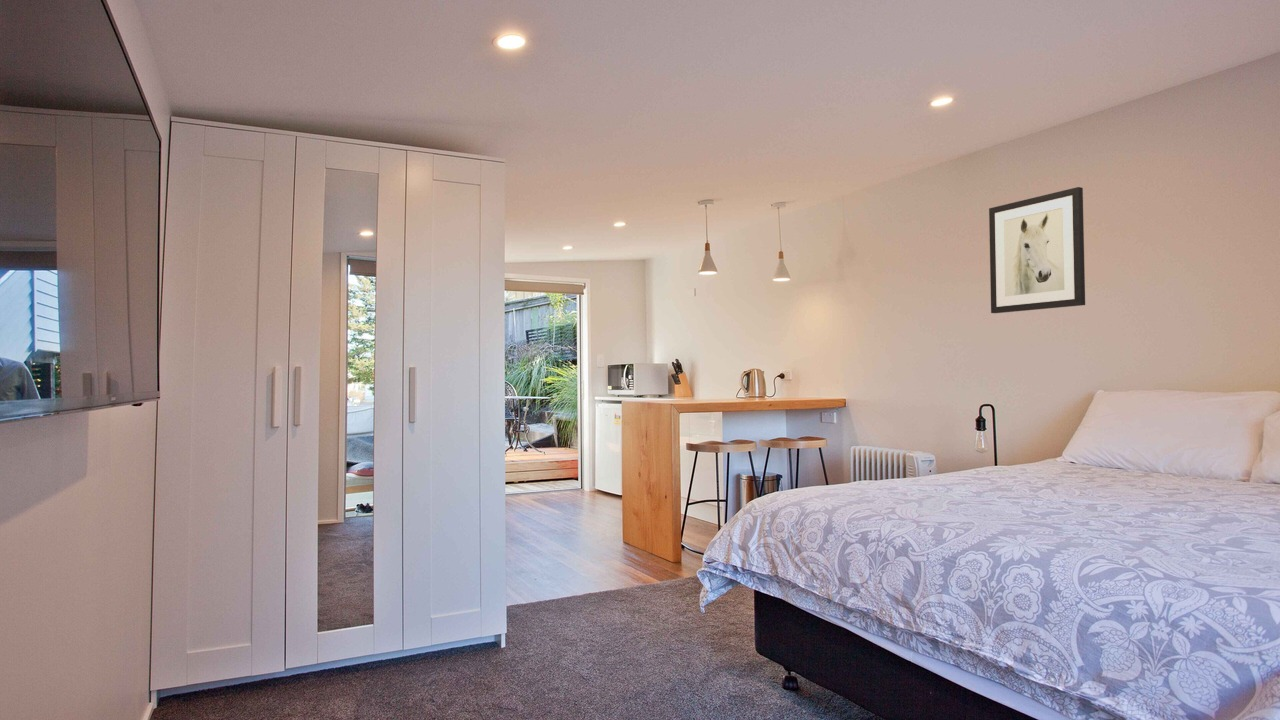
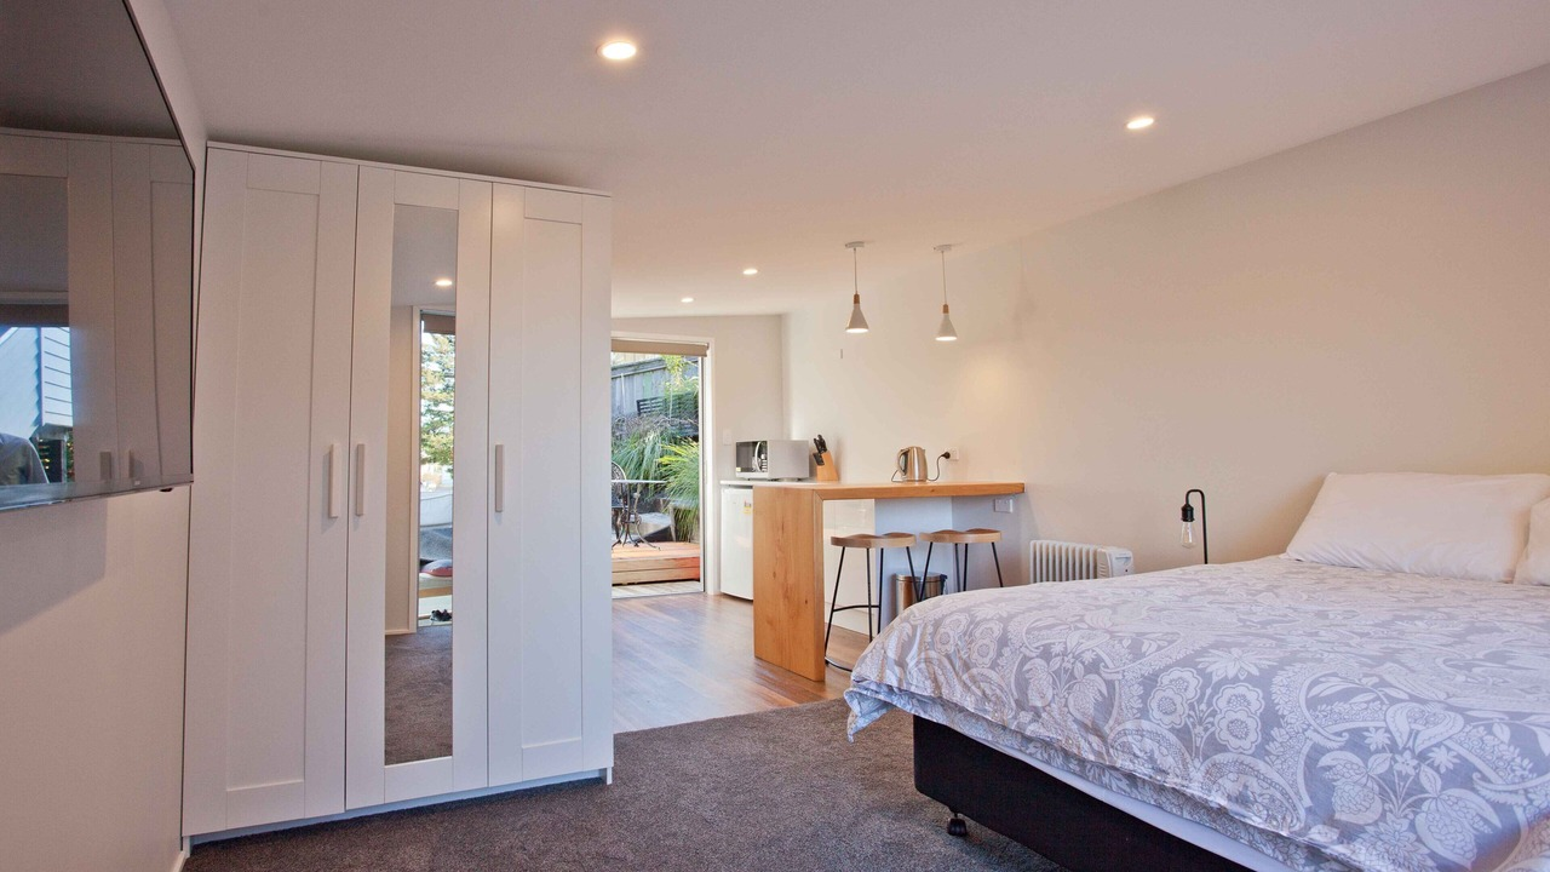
- wall art [988,186,1086,314]
